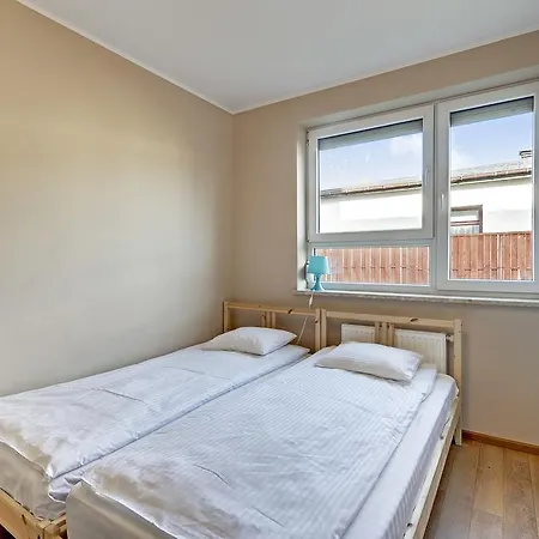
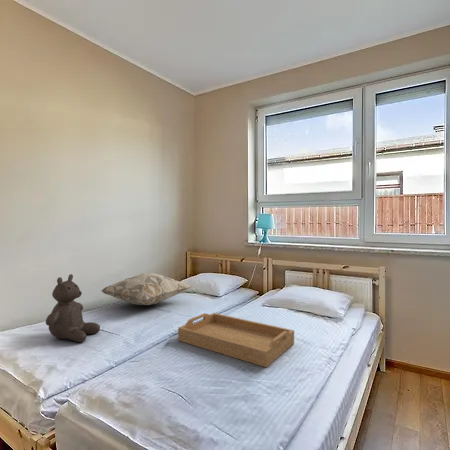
+ serving tray [177,312,295,368]
+ decorative pillow [101,272,192,306]
+ teddy bear [45,273,101,343]
